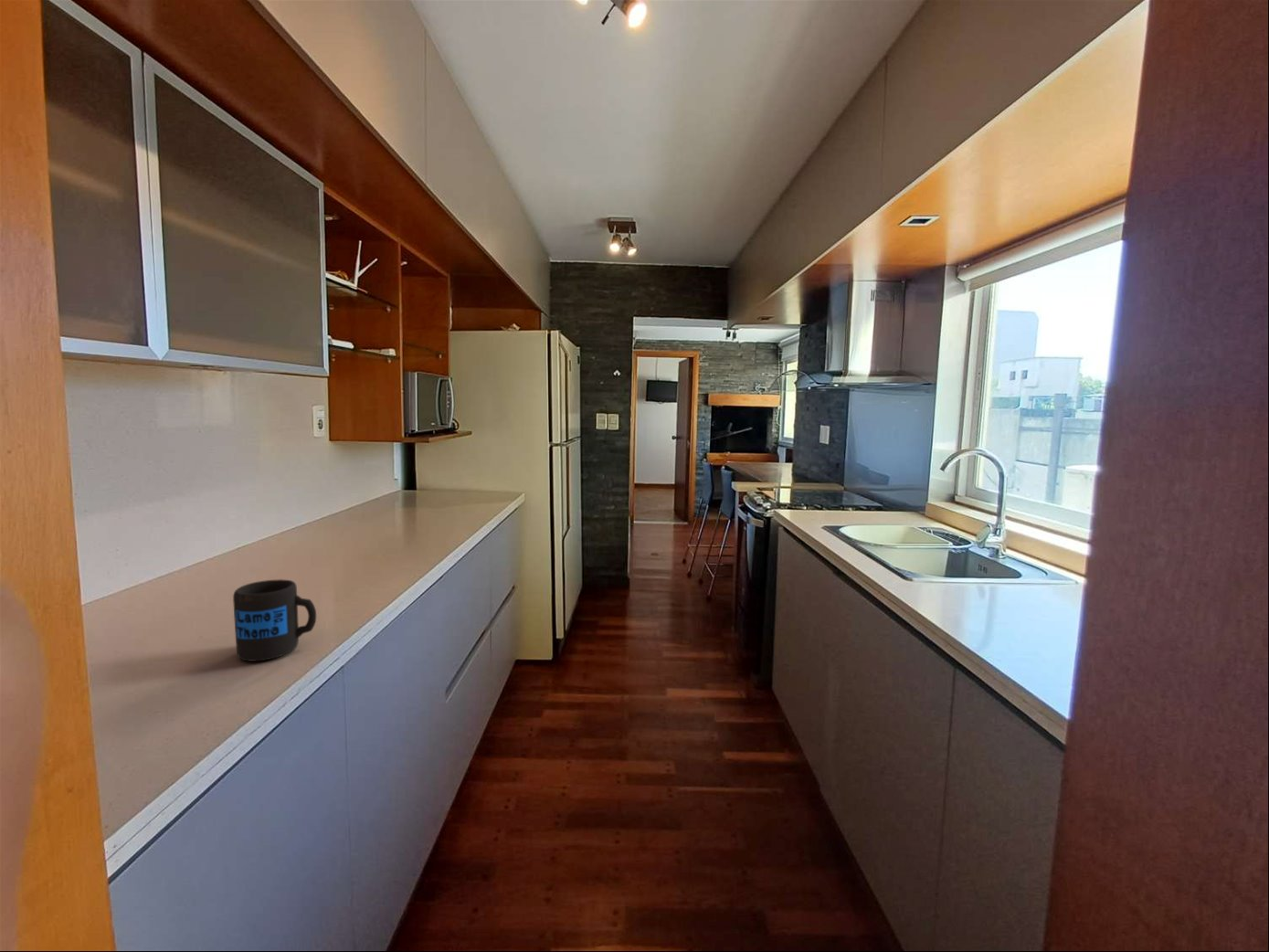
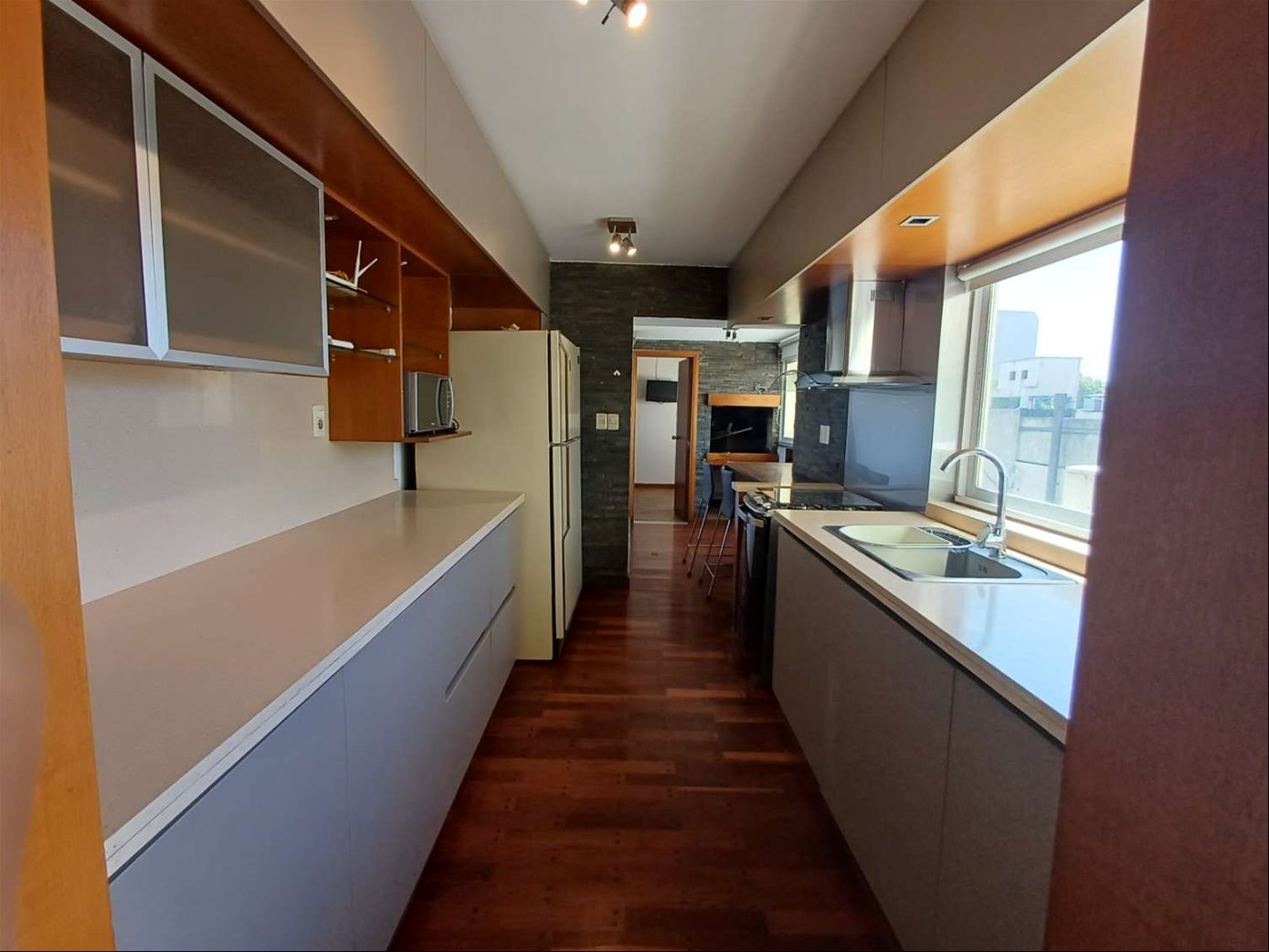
- mug [232,578,317,662]
